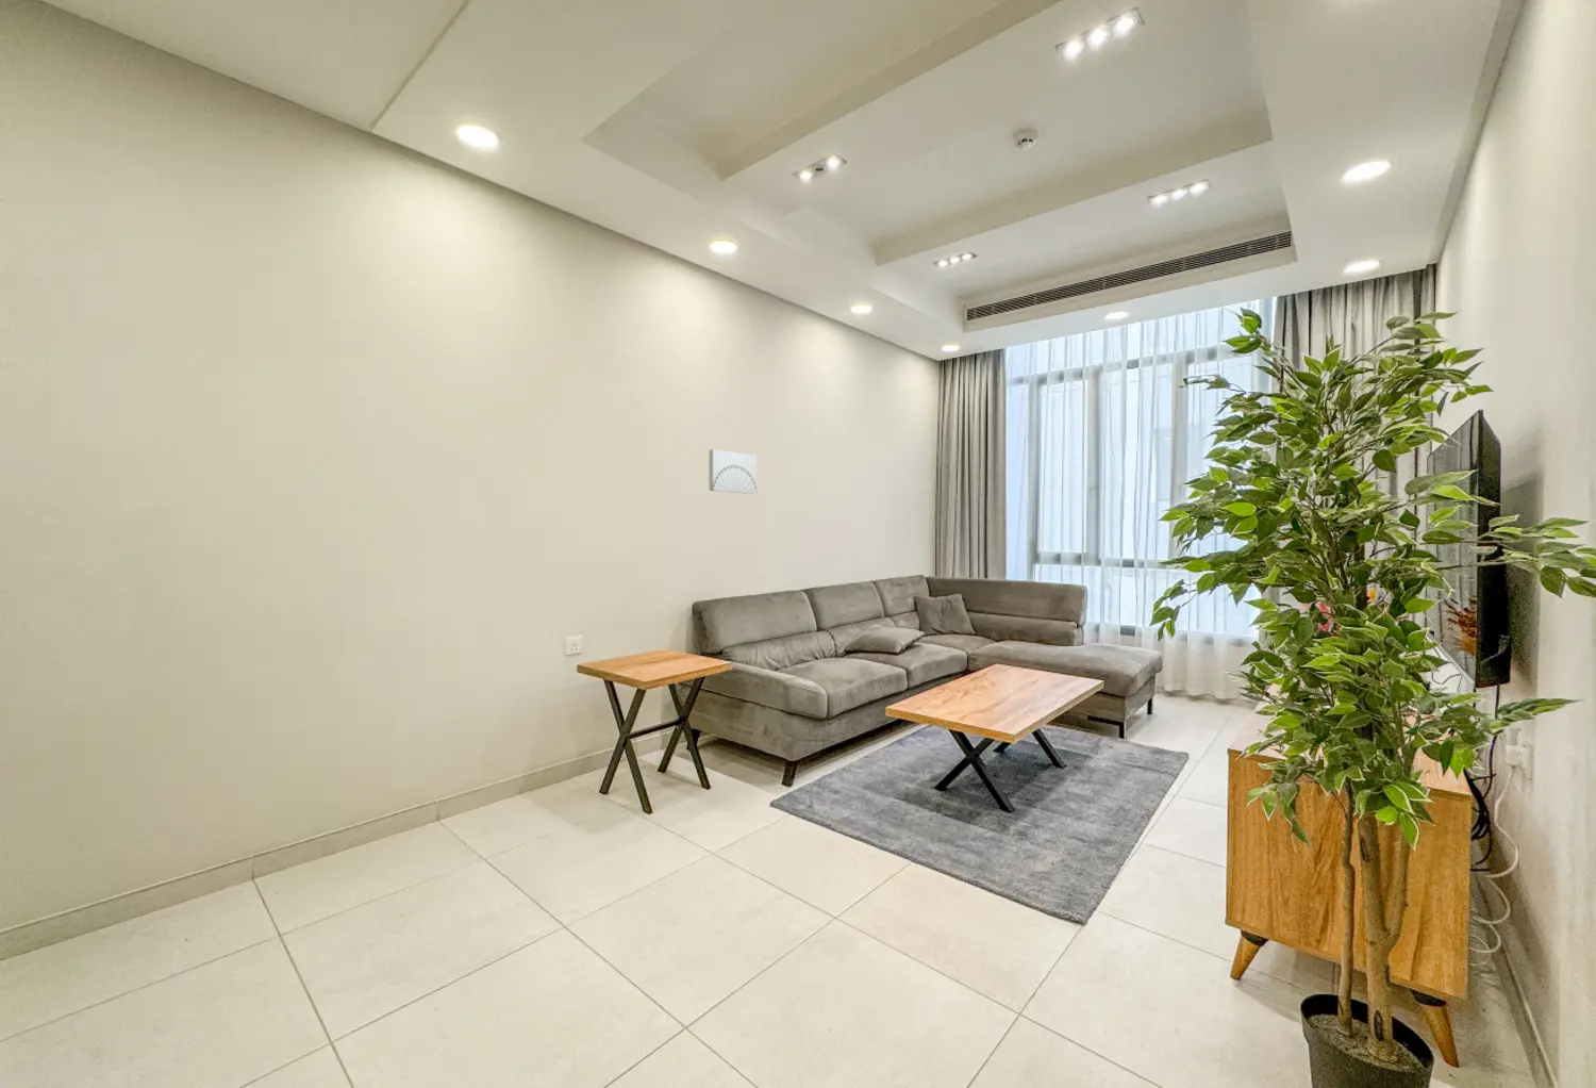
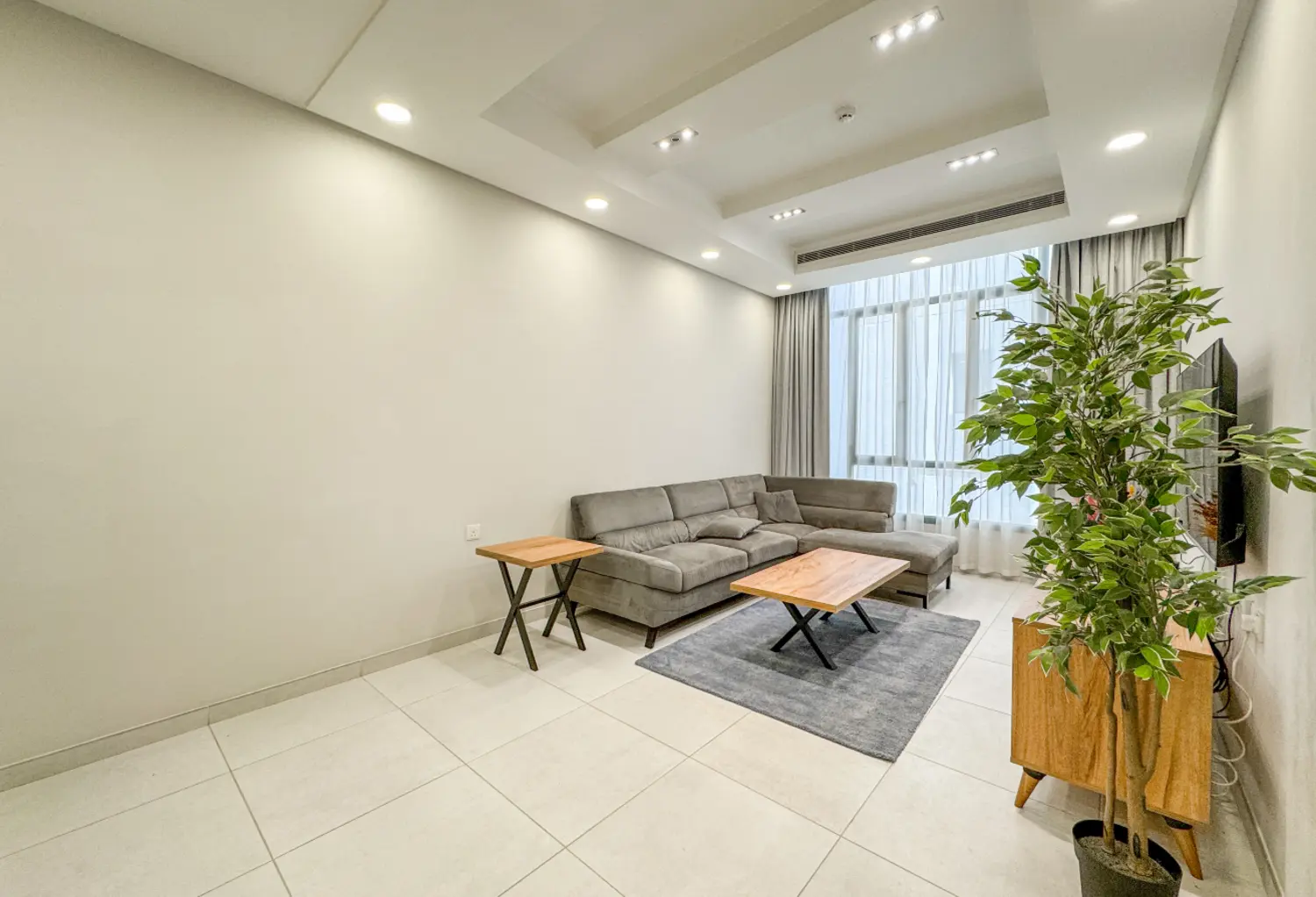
- wall art [707,449,758,495]
